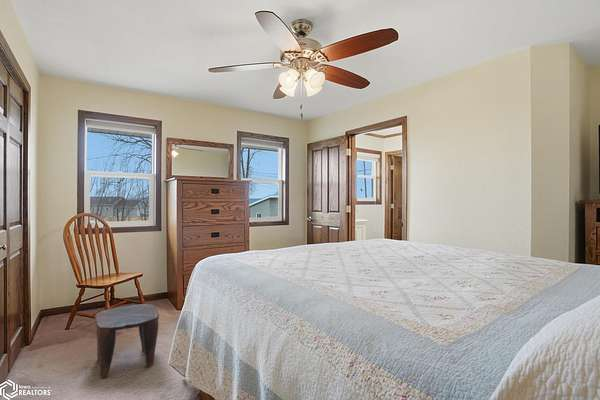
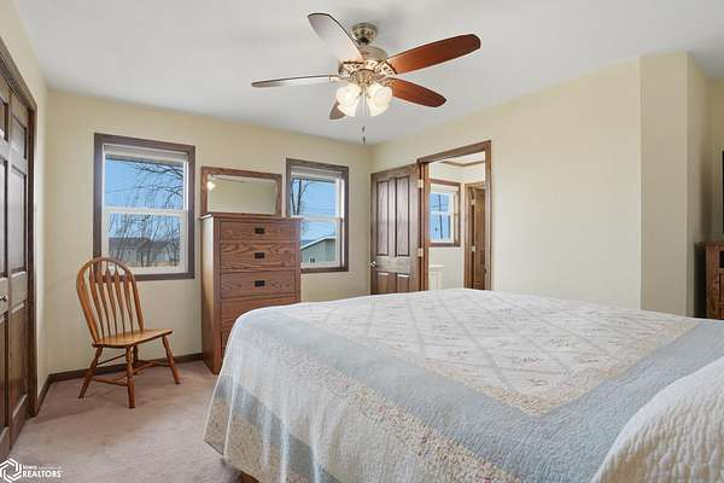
- stool [94,303,160,379]
